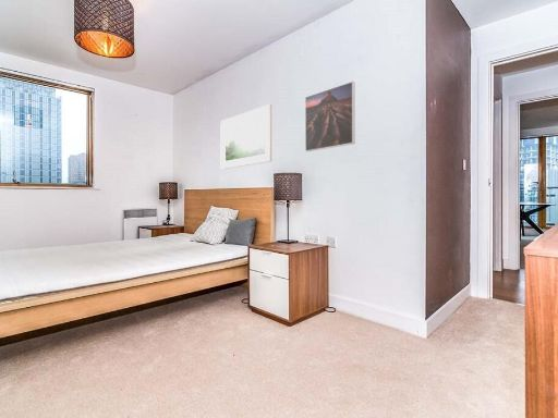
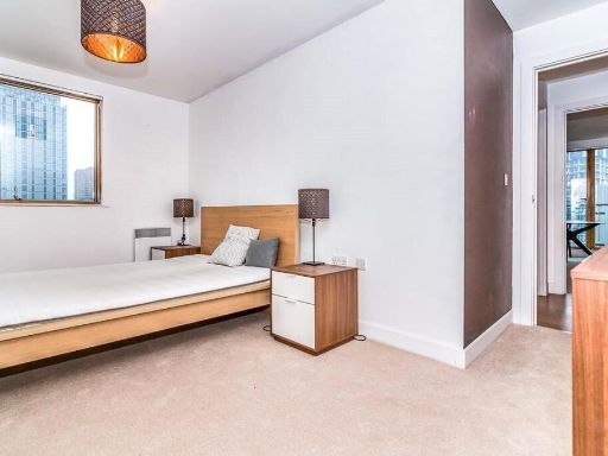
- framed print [219,103,272,170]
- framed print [304,81,356,152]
